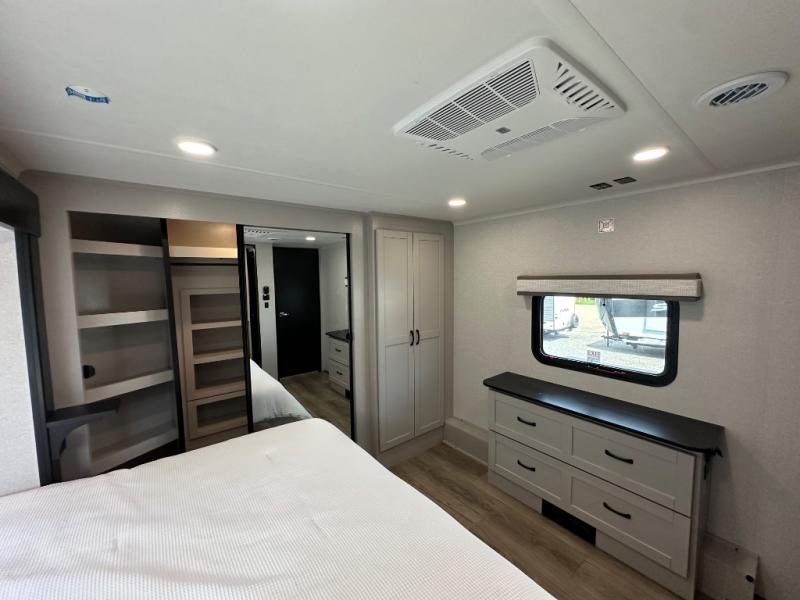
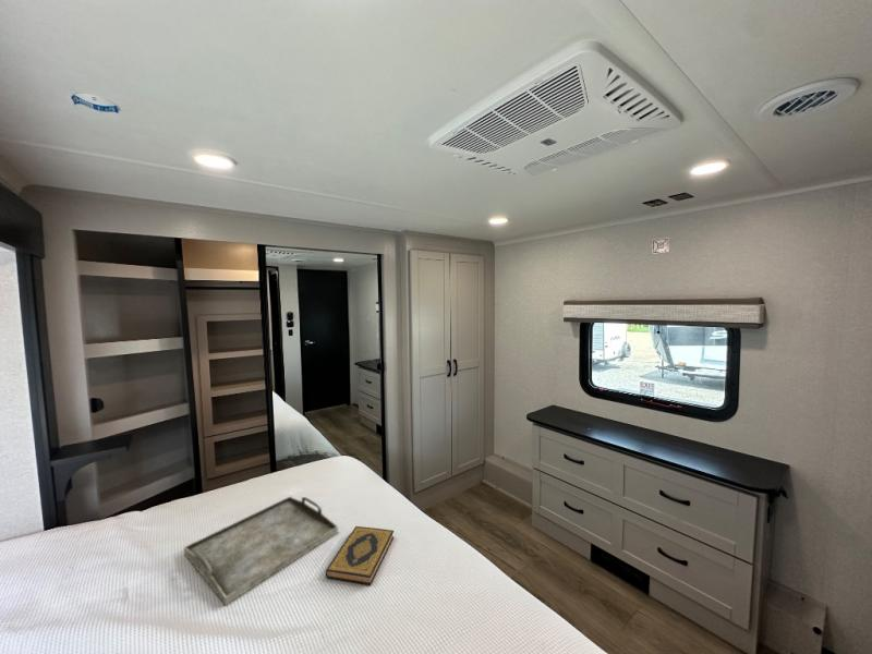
+ serving tray [183,496,339,606]
+ hardback book [325,525,395,586]
